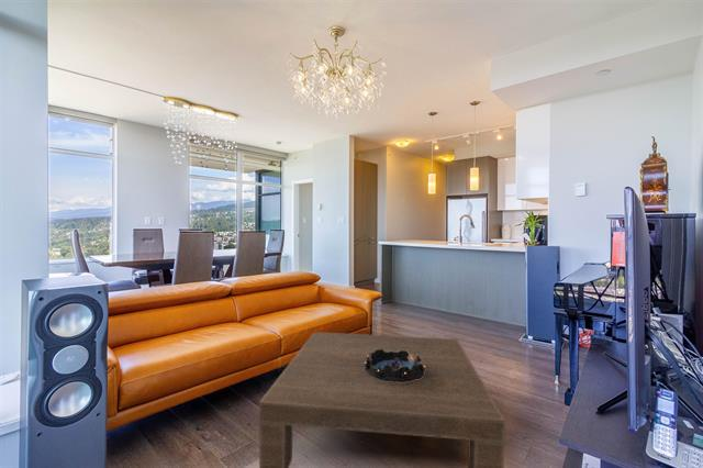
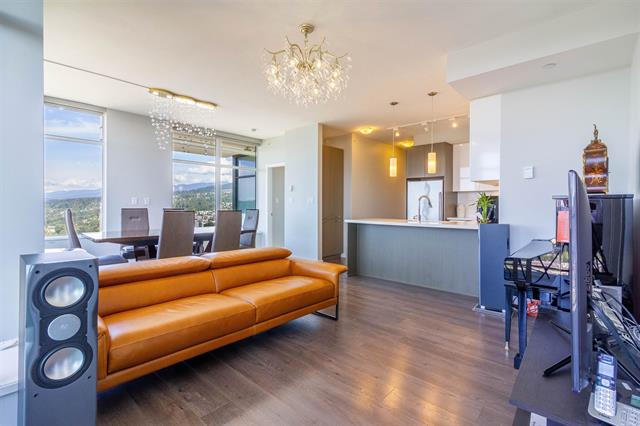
- decorative bowl [364,348,425,382]
- coffee table [258,332,506,468]
